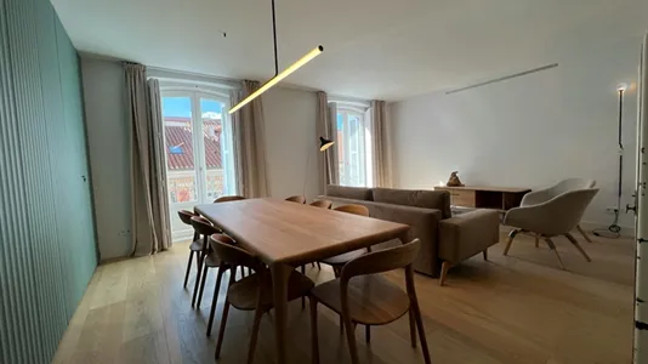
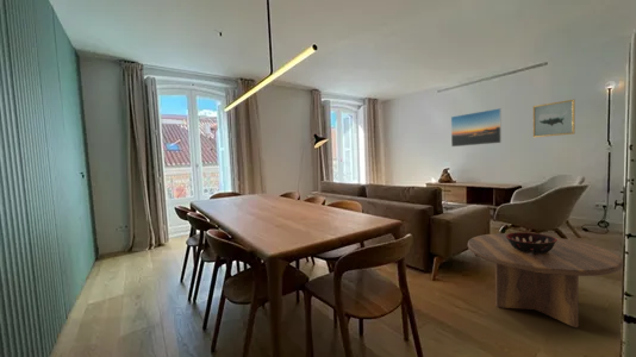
+ wall art [532,99,576,138]
+ decorative bowl [506,231,557,253]
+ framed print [450,107,503,148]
+ coffee table [467,232,624,328]
